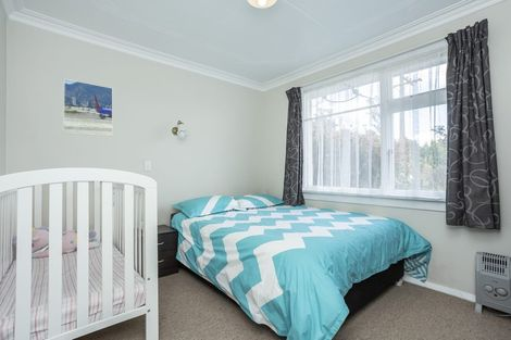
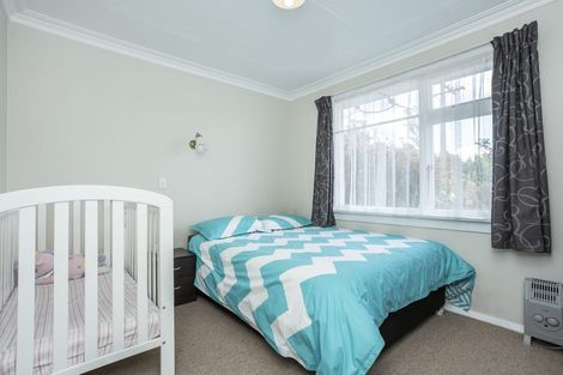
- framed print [62,78,114,138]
